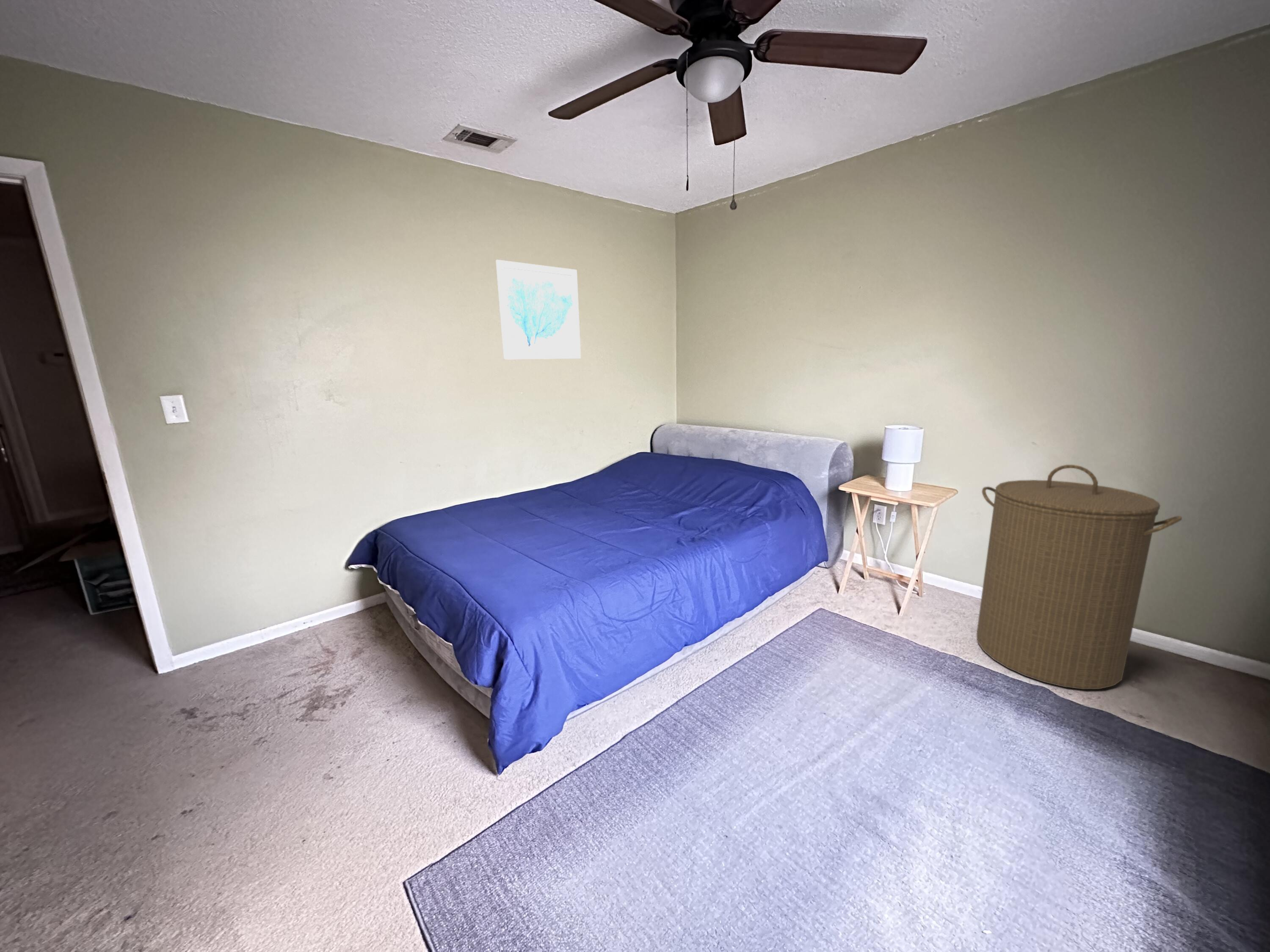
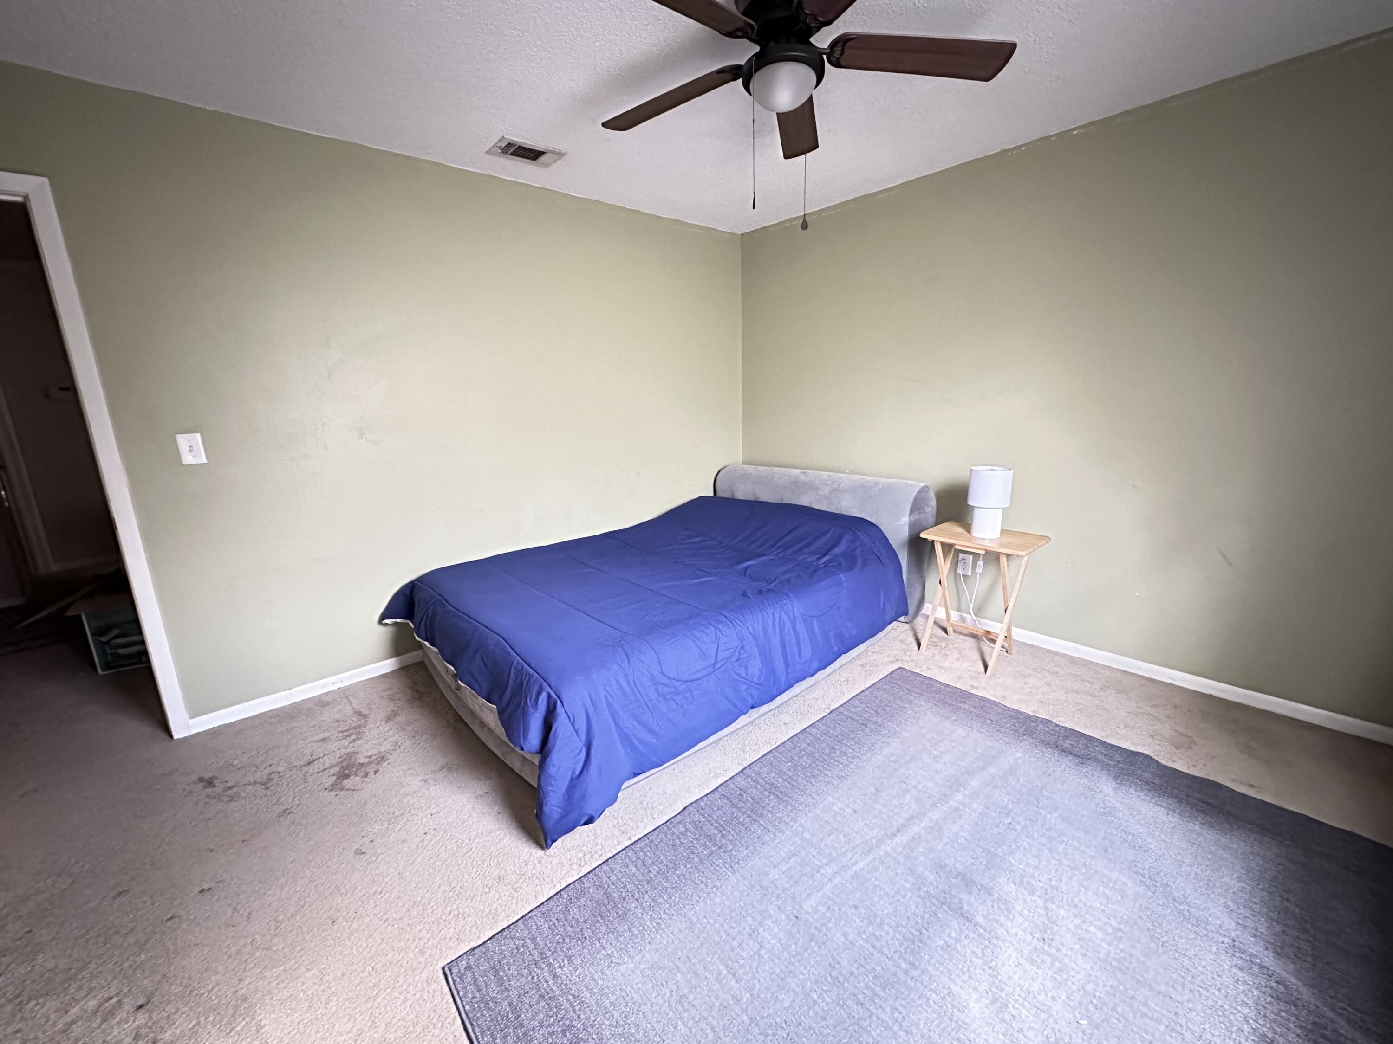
- laundry hamper [976,464,1182,690]
- wall art [495,259,581,360]
